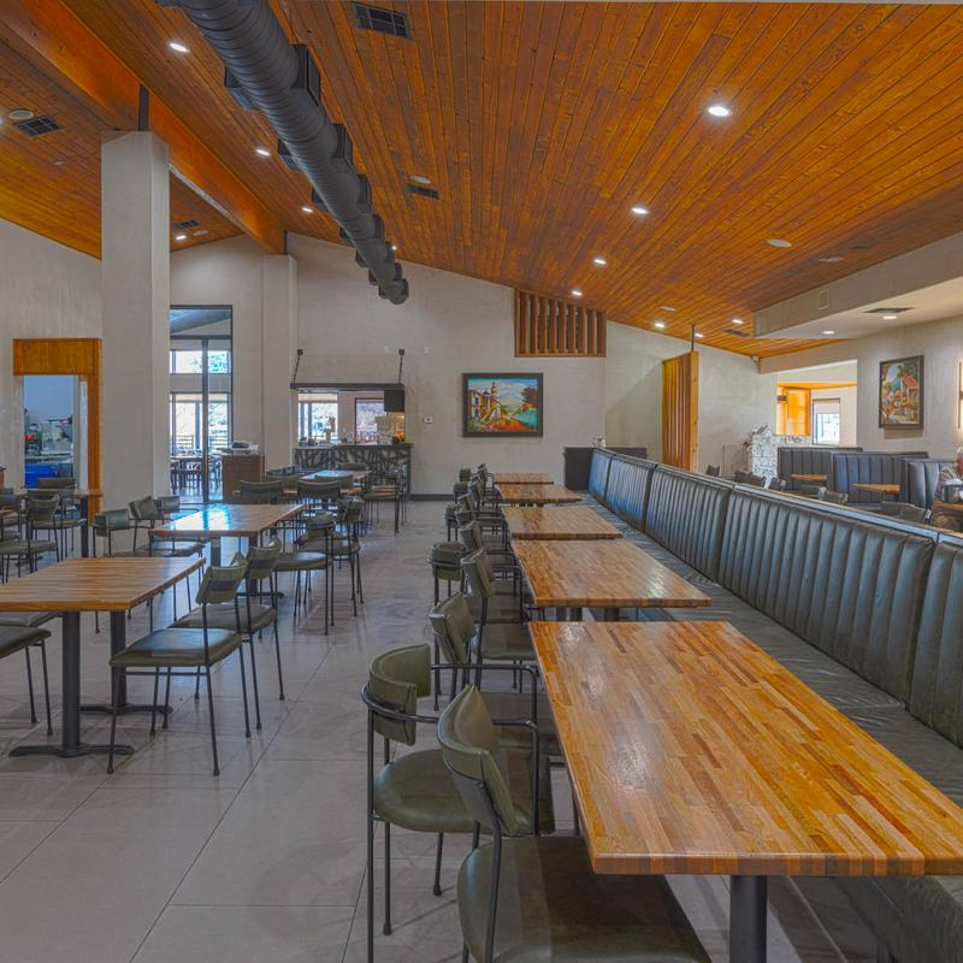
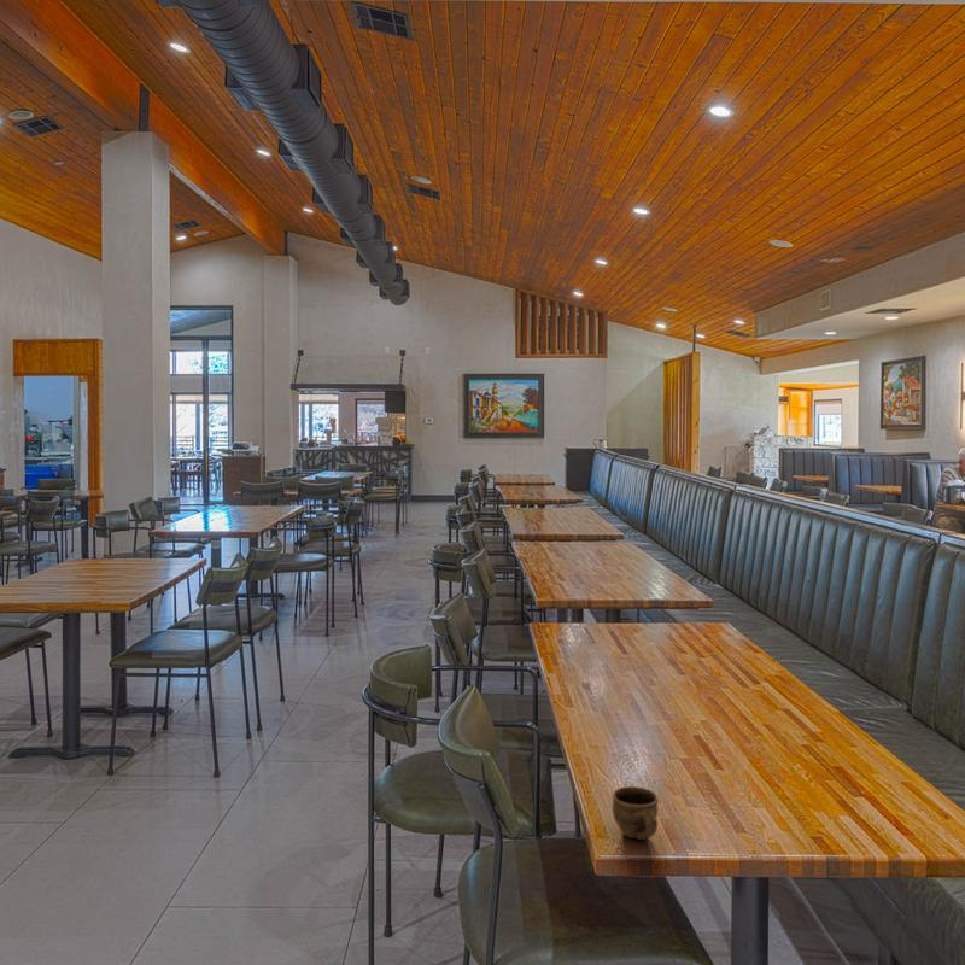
+ cup [610,785,660,841]
